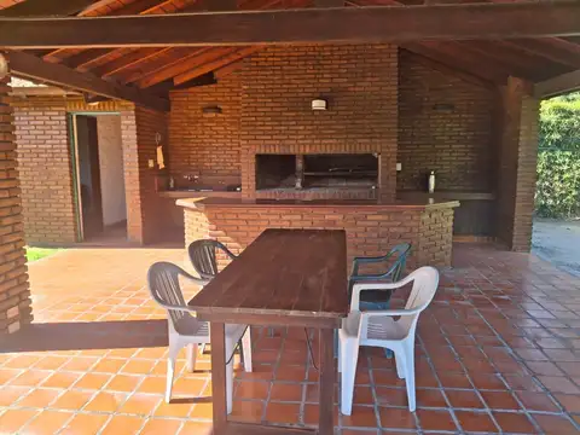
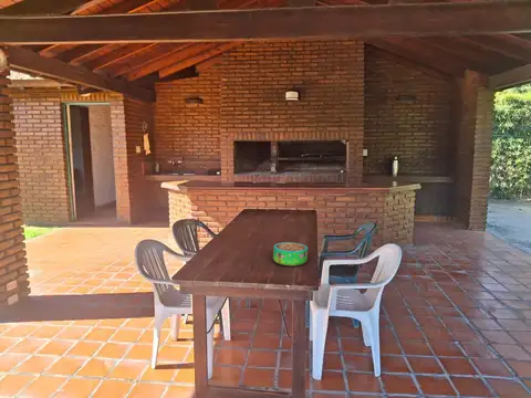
+ decorative bowl [272,241,309,268]
